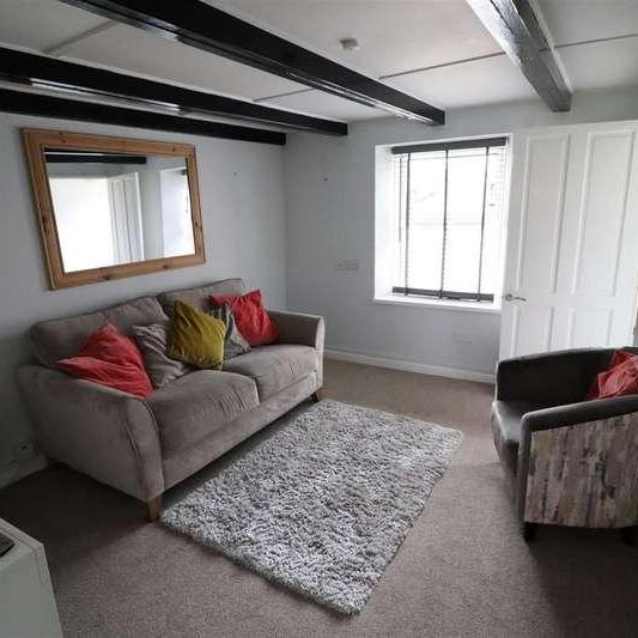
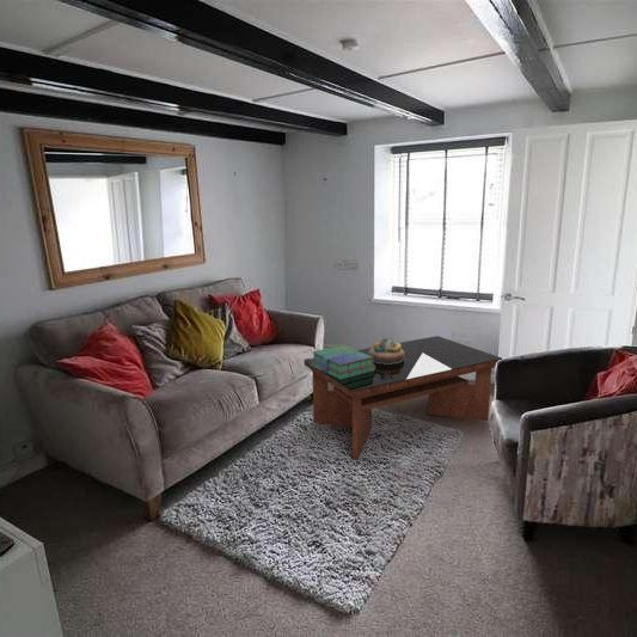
+ stack of books [310,344,375,380]
+ decorative bowl [368,337,404,365]
+ coffee table [304,335,503,461]
